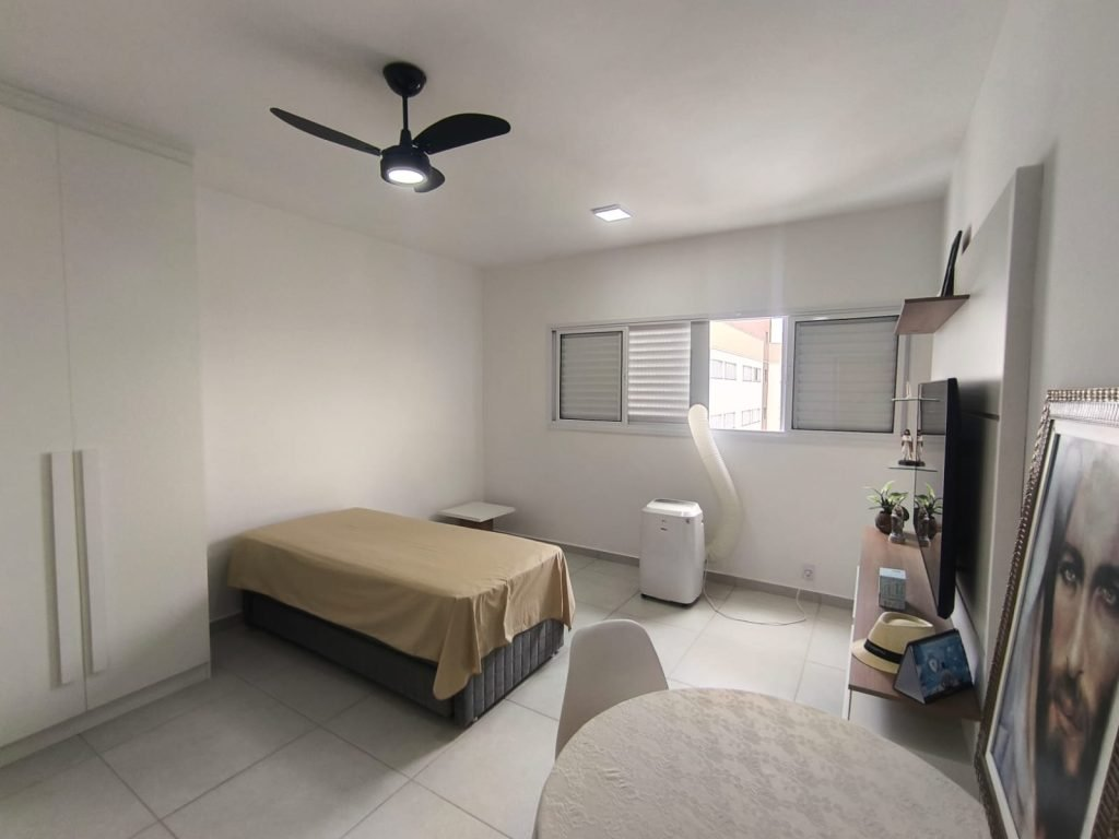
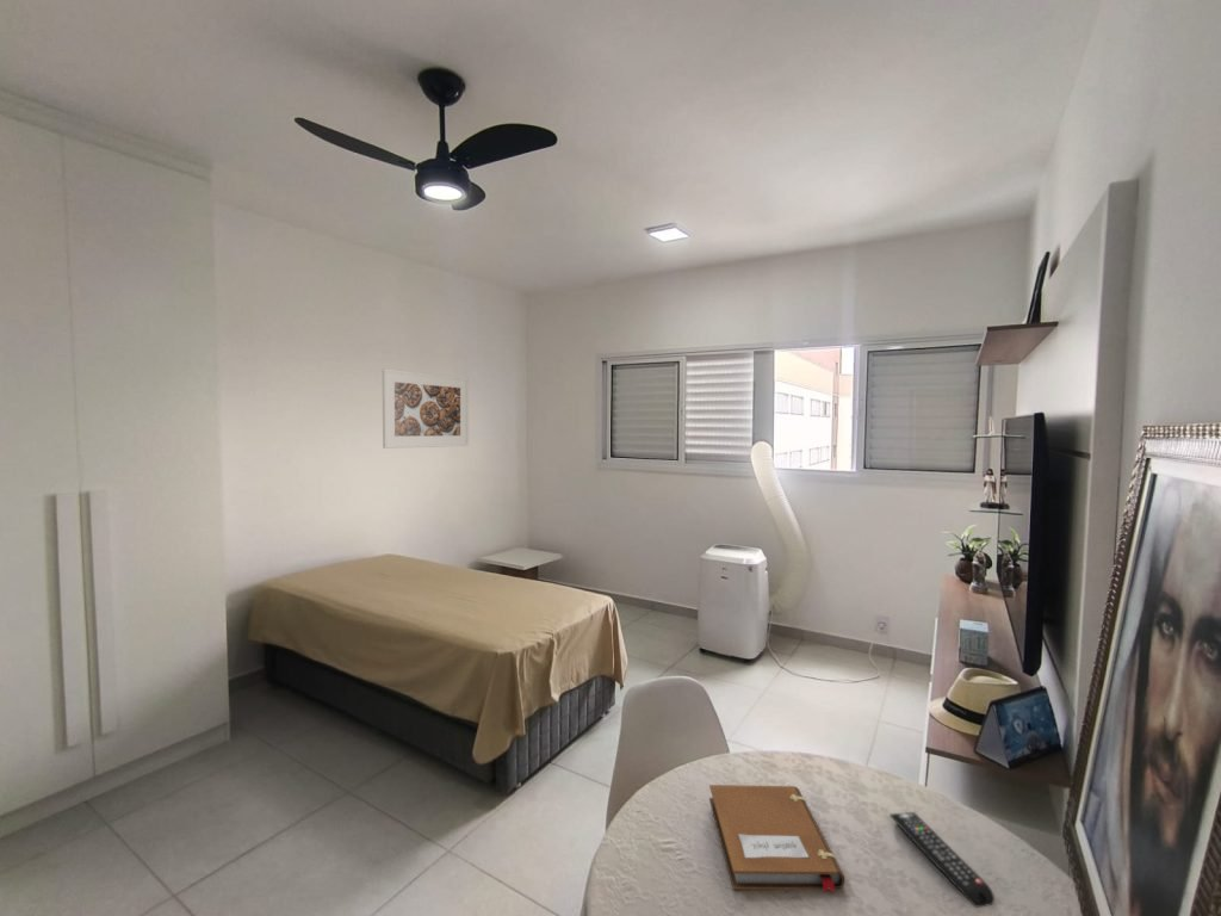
+ notebook [708,784,845,893]
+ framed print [382,367,470,450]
+ remote control [888,811,996,909]
